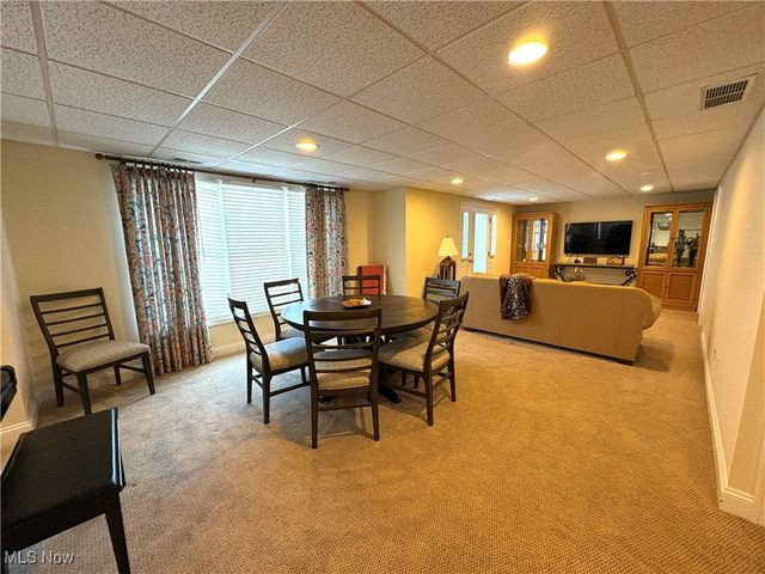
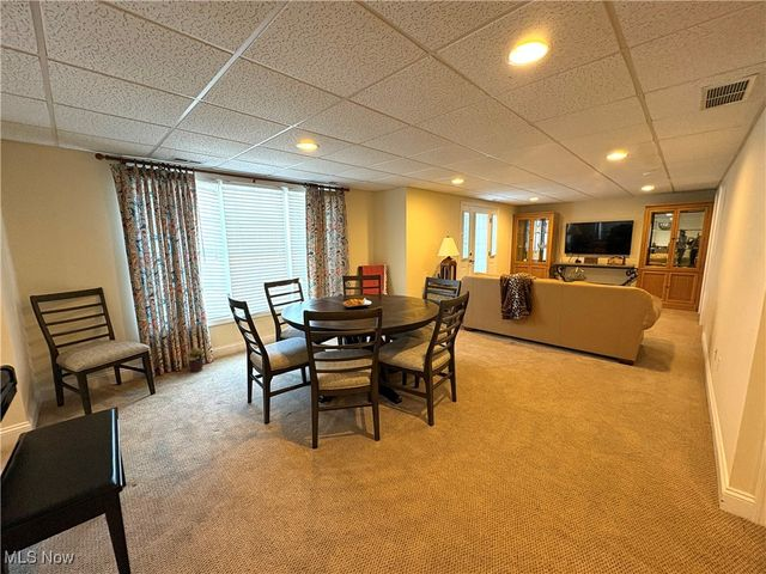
+ potted plant [183,347,205,373]
